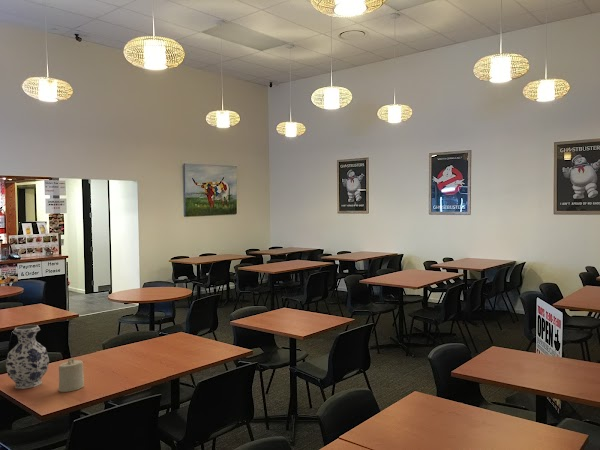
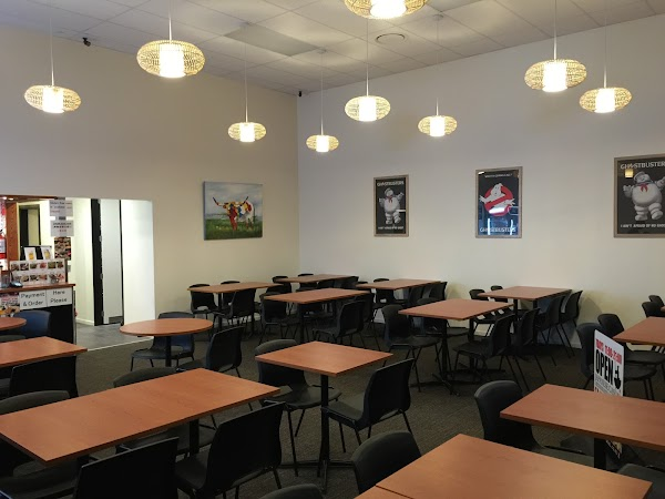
- candle [58,357,85,393]
- vase [5,324,50,390]
